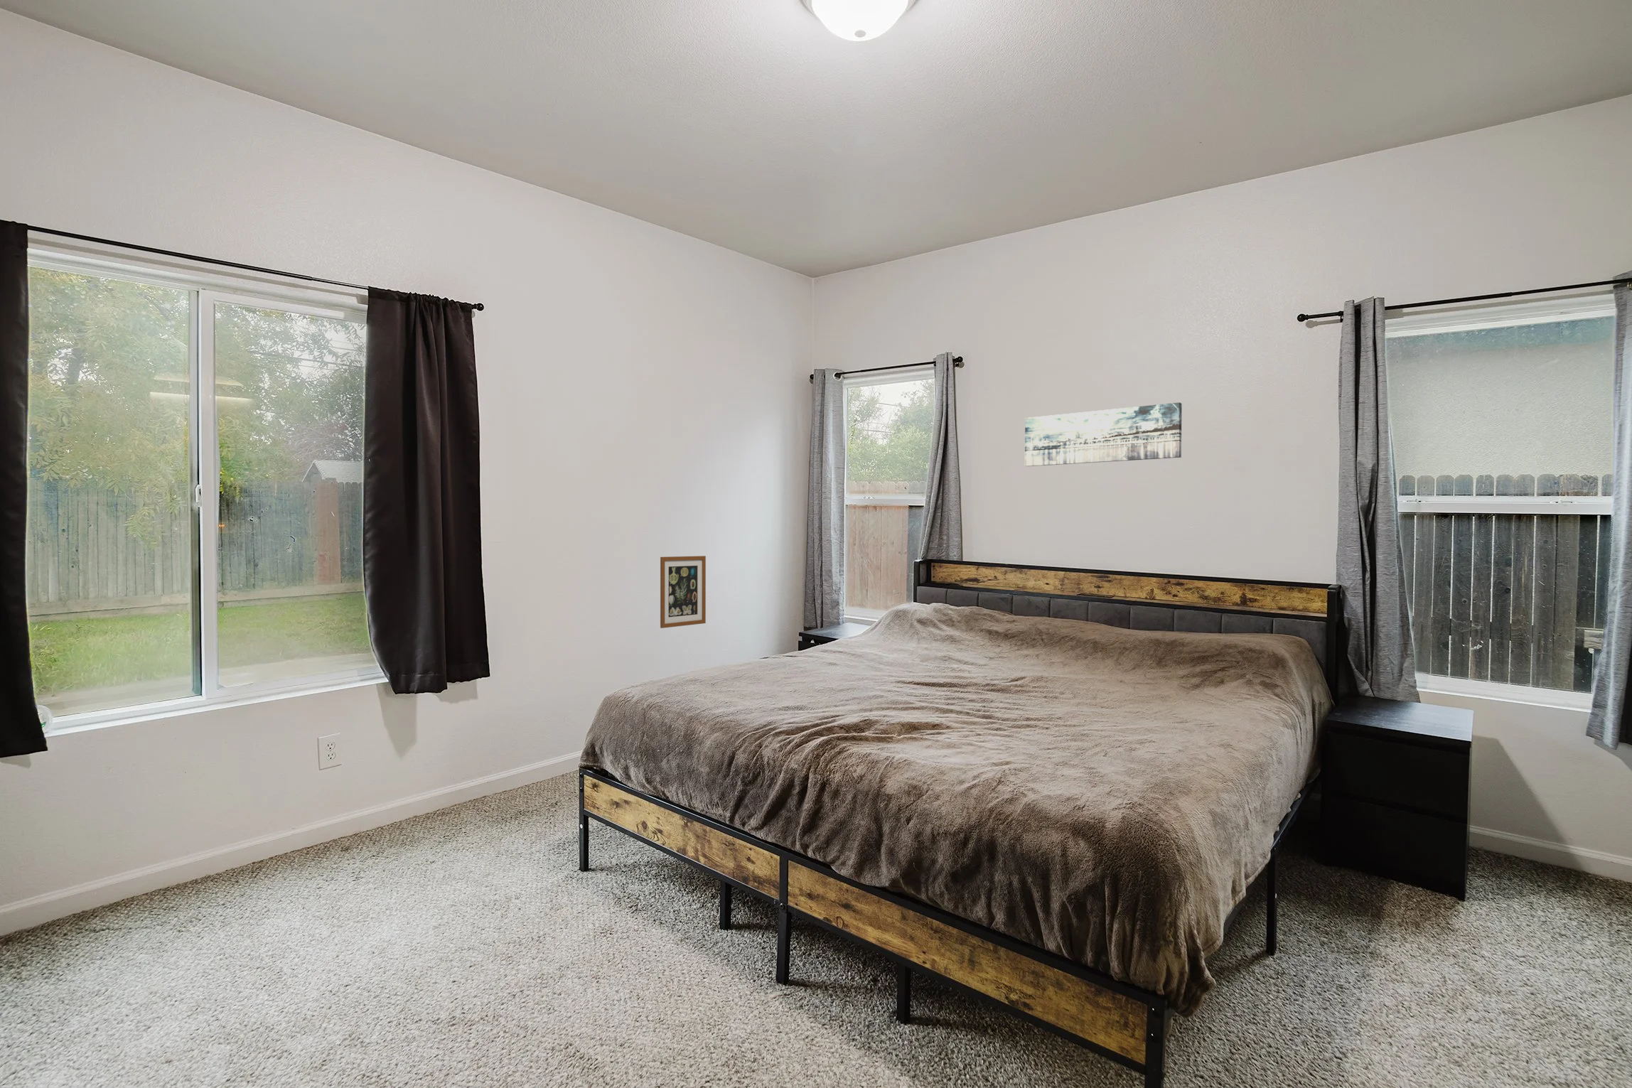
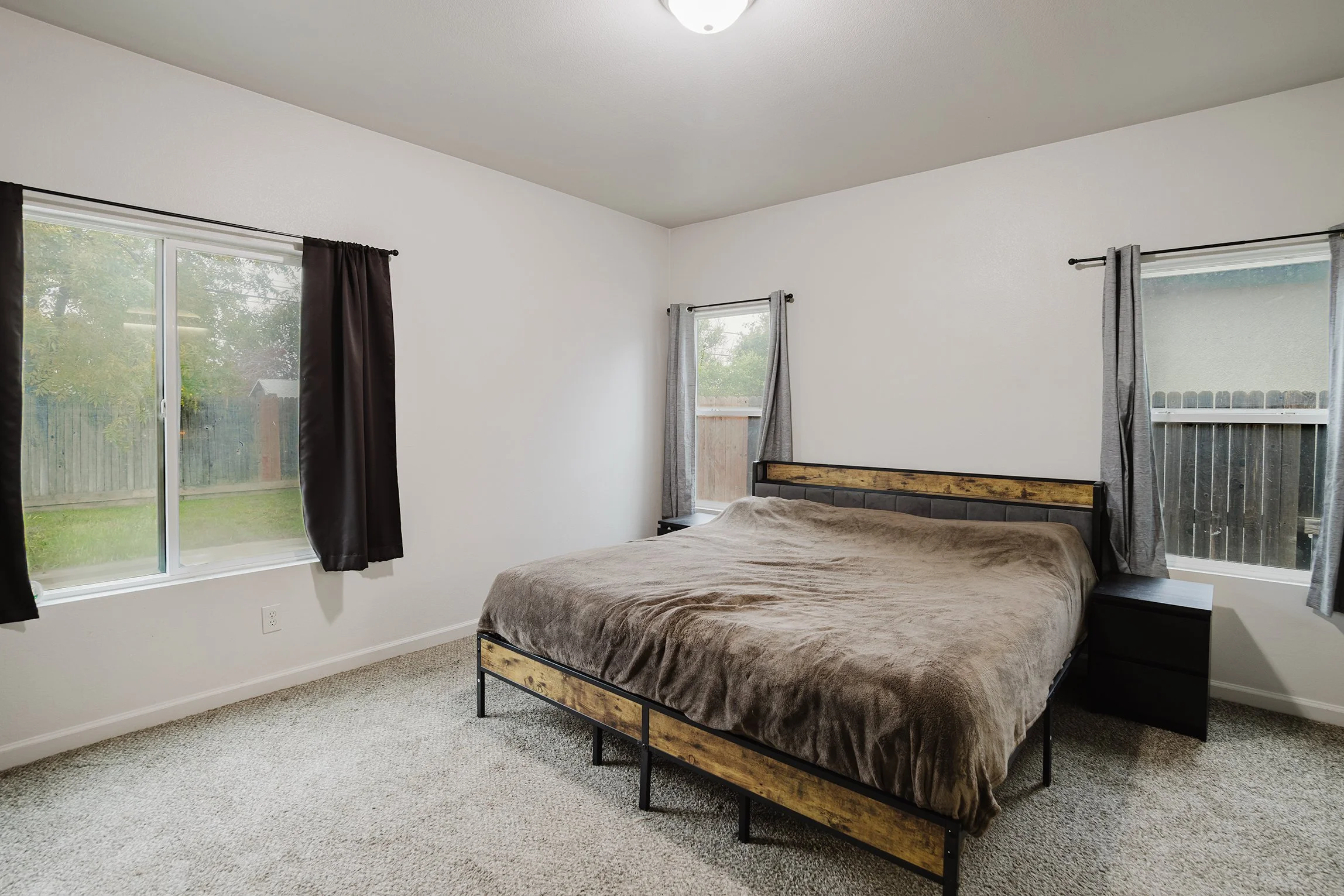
- wall art [1025,402,1183,467]
- wall art [659,555,707,629]
